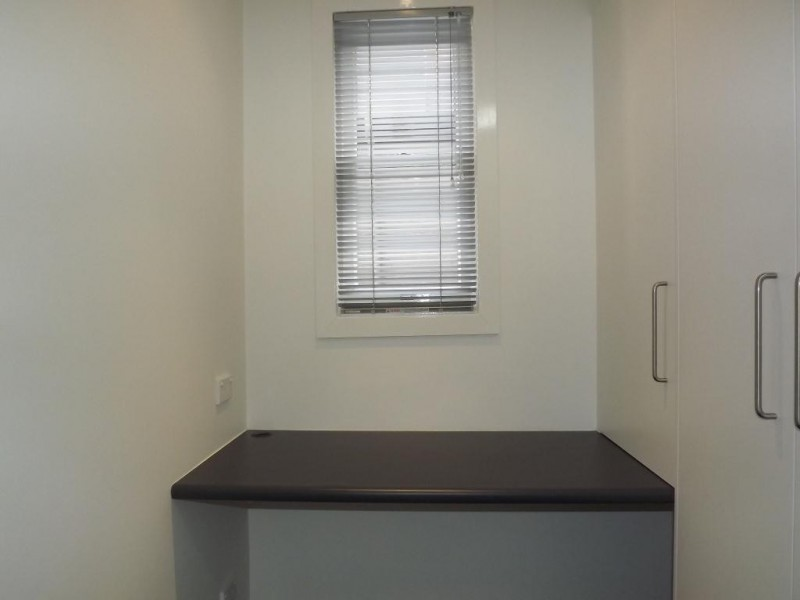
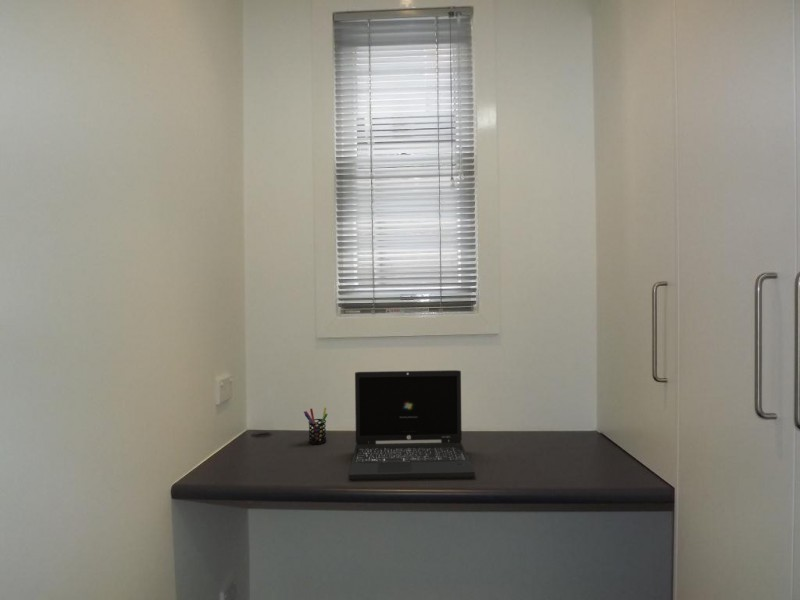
+ pen holder [303,407,329,446]
+ laptop [348,369,476,481]
